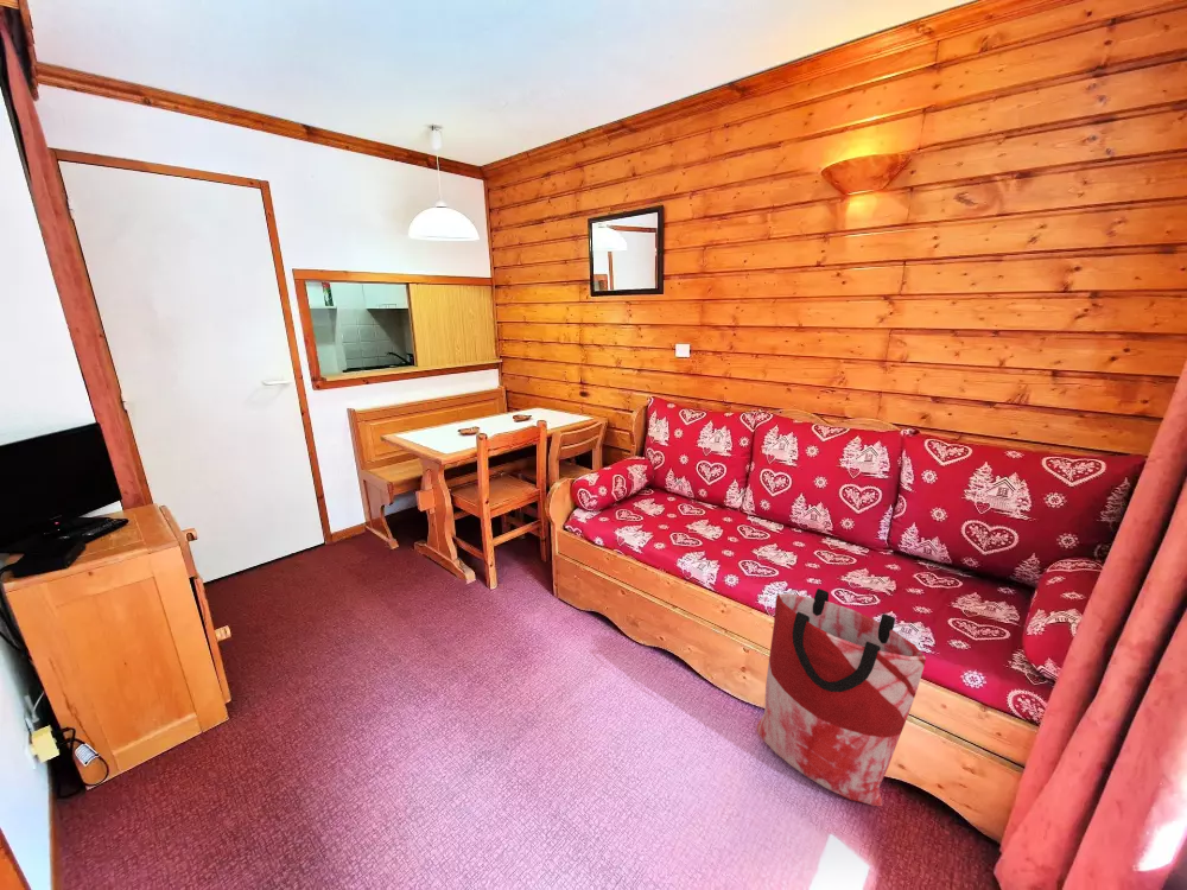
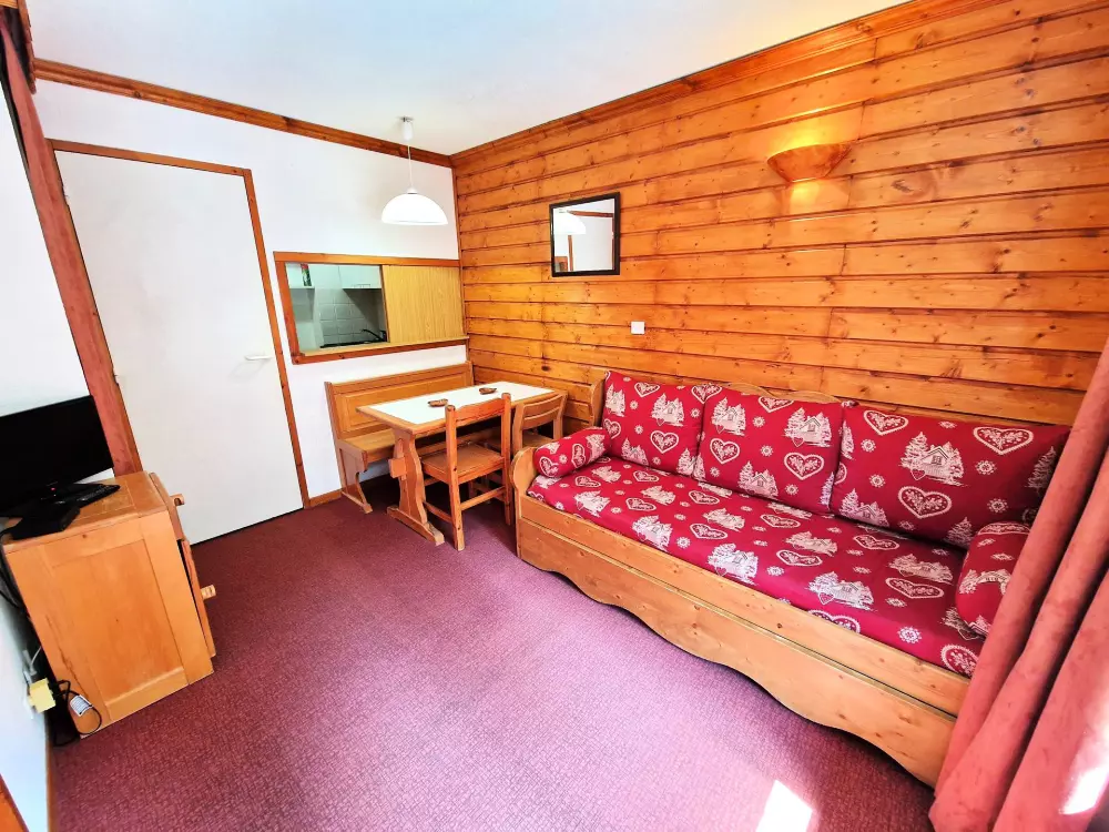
- bag [756,587,927,807]
